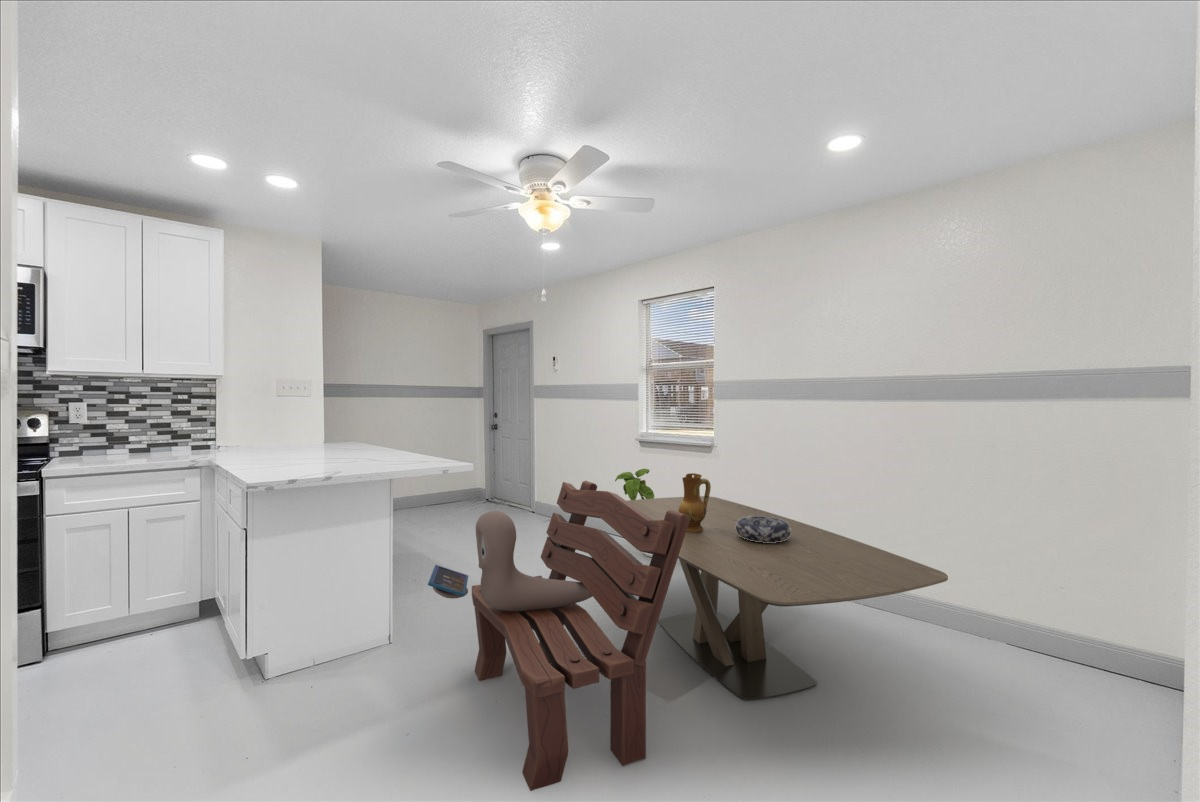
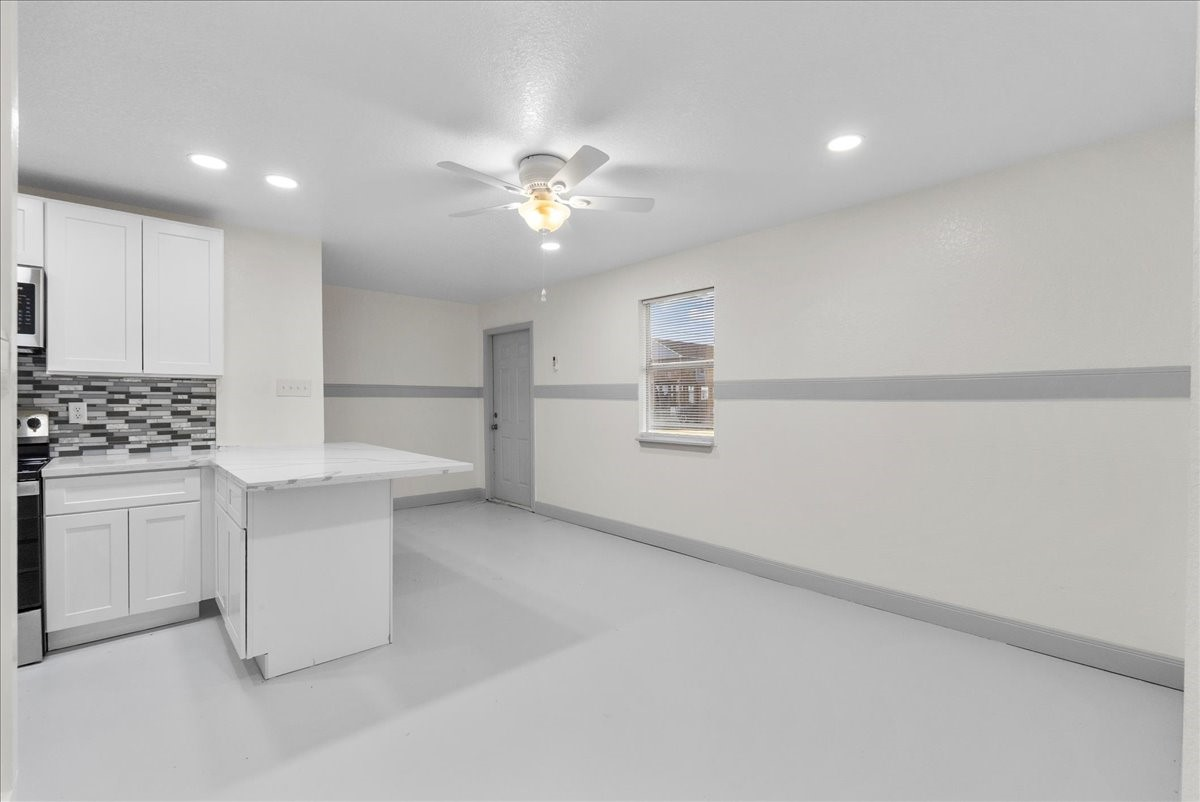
- house plant [614,468,655,558]
- bench [427,480,690,792]
- decorative bowl [735,516,791,543]
- dining table [626,495,949,701]
- ceramic jug [678,472,712,533]
